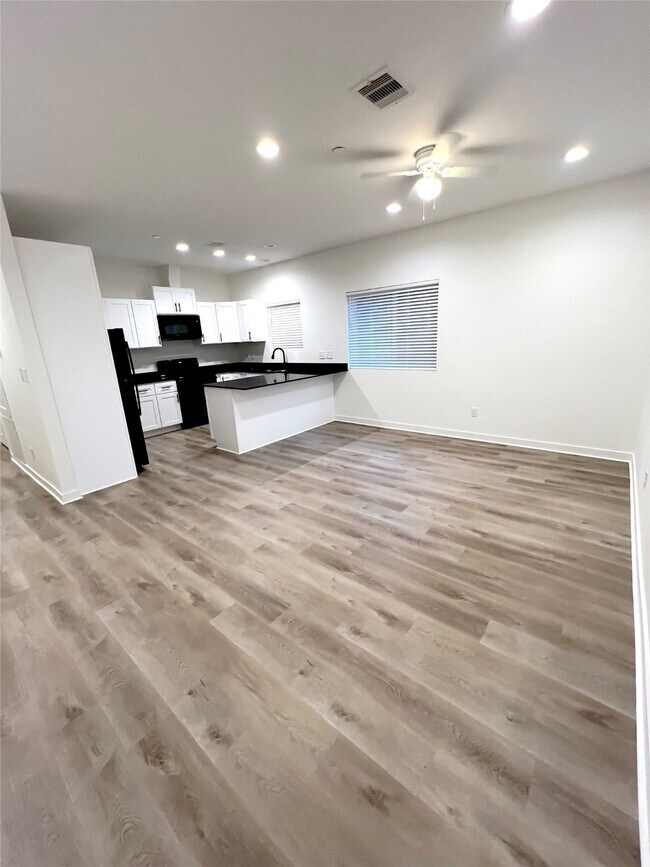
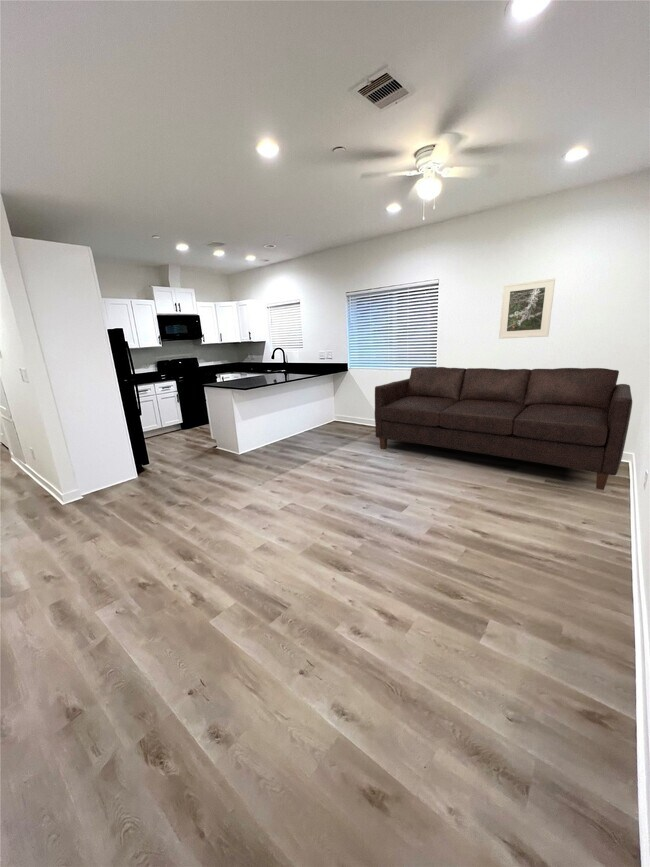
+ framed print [498,277,556,340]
+ sofa [374,366,633,491]
